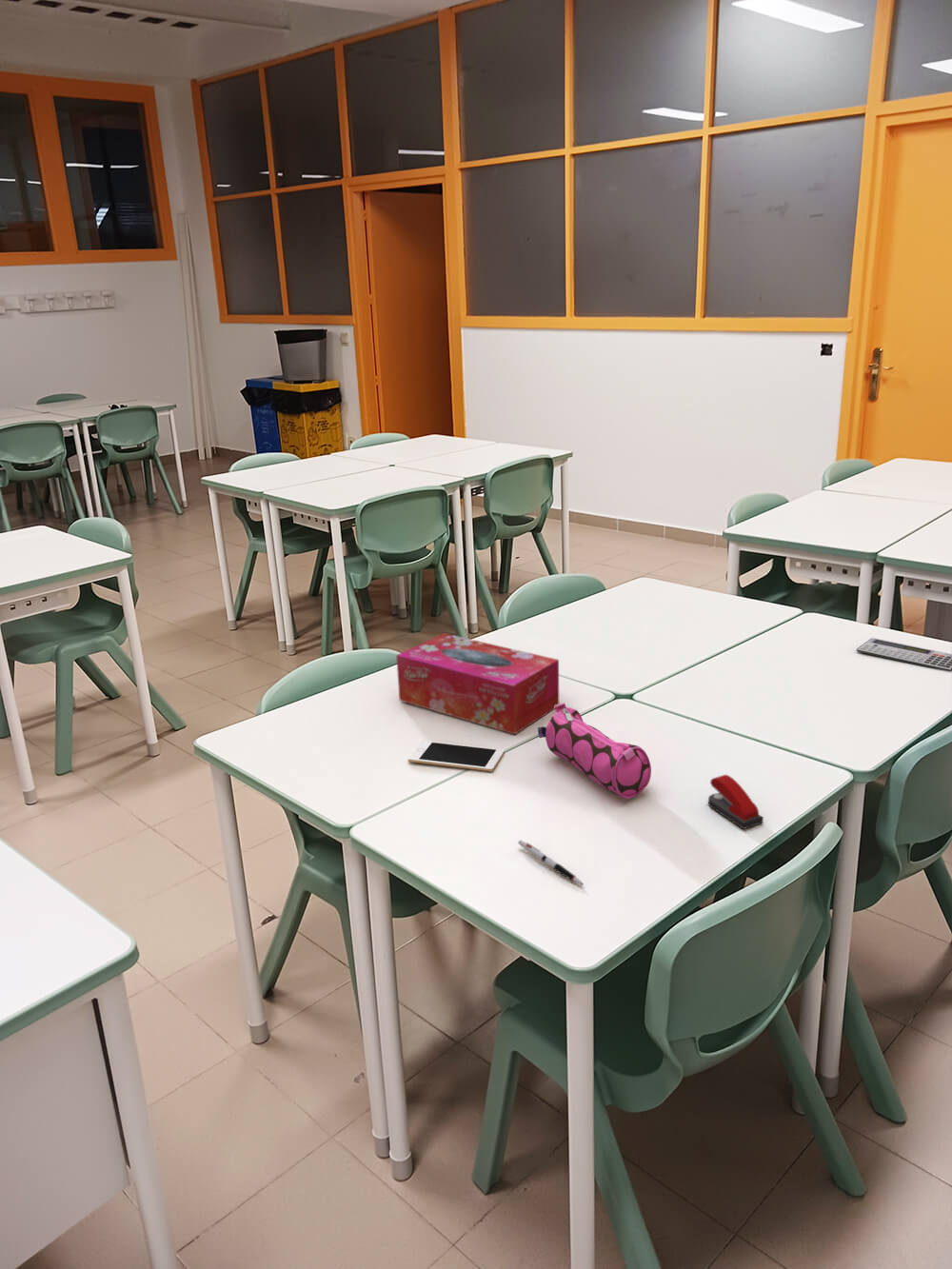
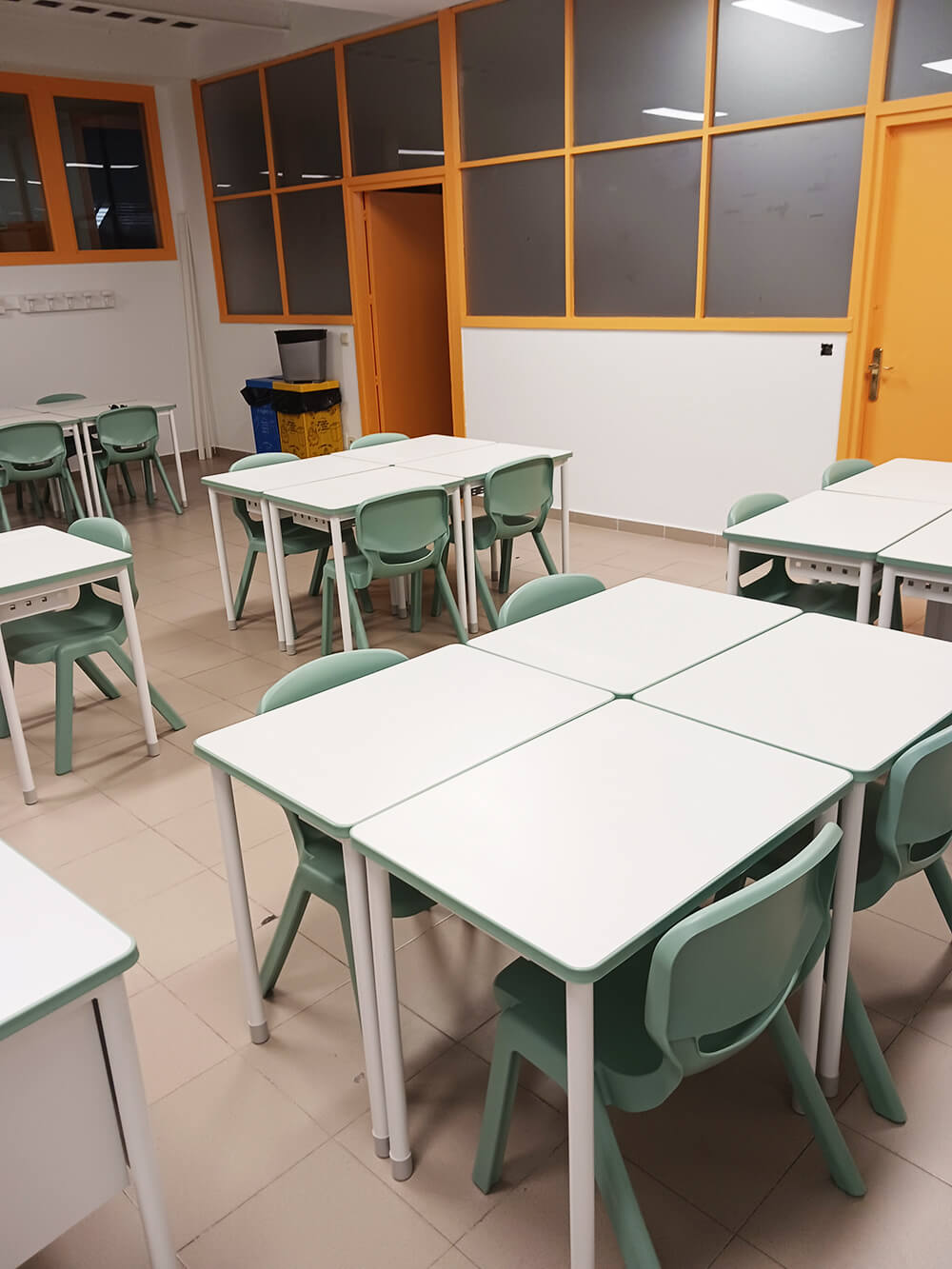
- stapler [707,774,764,830]
- calculator [856,637,952,672]
- pencil case [537,703,652,800]
- cell phone [407,740,506,772]
- pen [517,839,585,886]
- tissue box [395,632,560,735]
